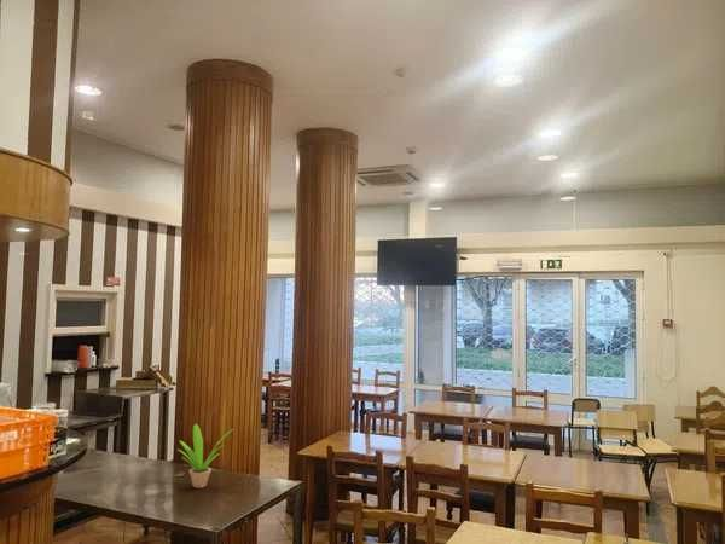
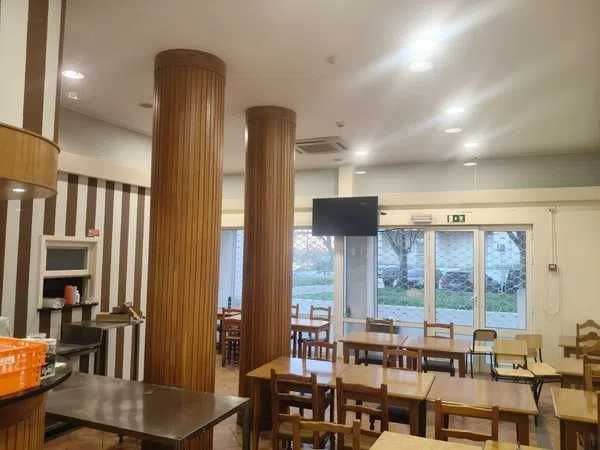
- potted plant [176,423,234,490]
